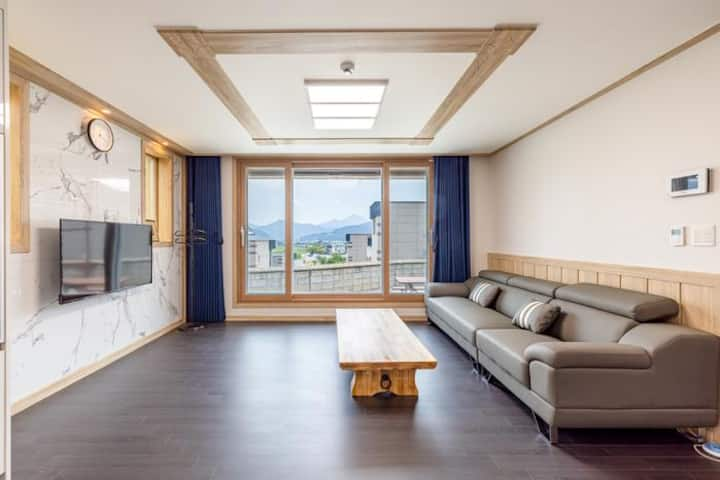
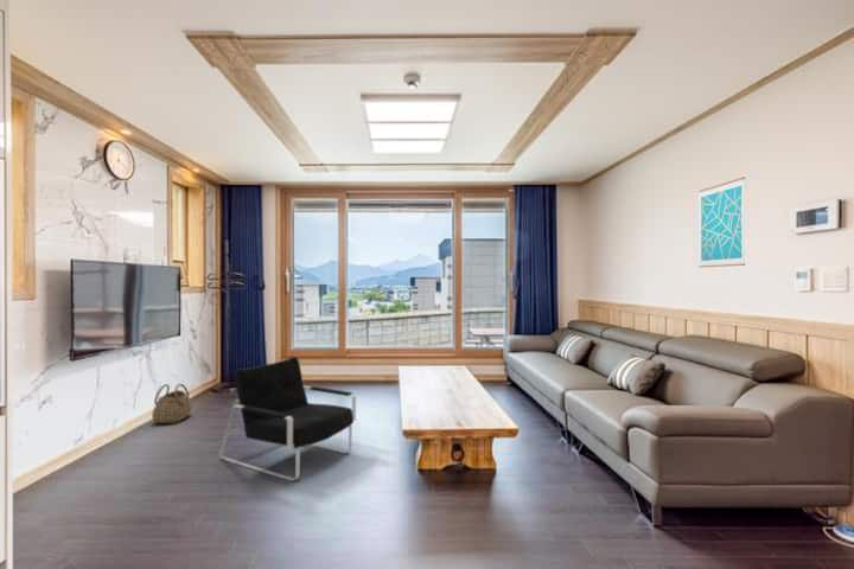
+ wall art [697,177,746,269]
+ armchair [218,356,357,481]
+ basket [151,383,192,424]
